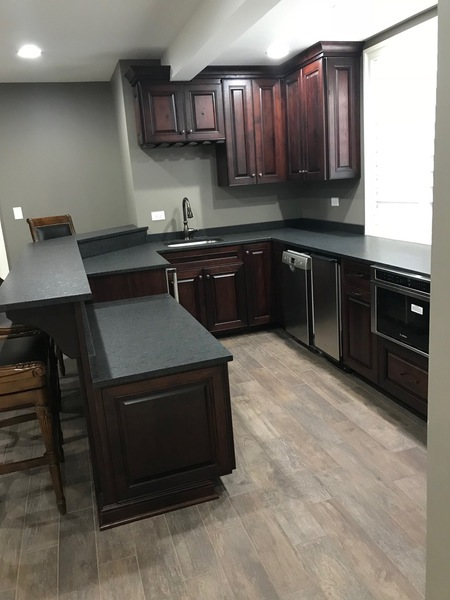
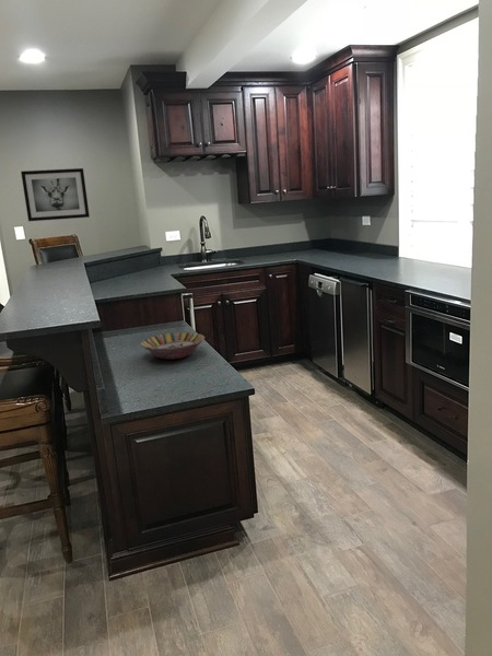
+ serving bowl [140,331,206,361]
+ wall art [20,167,91,222]
